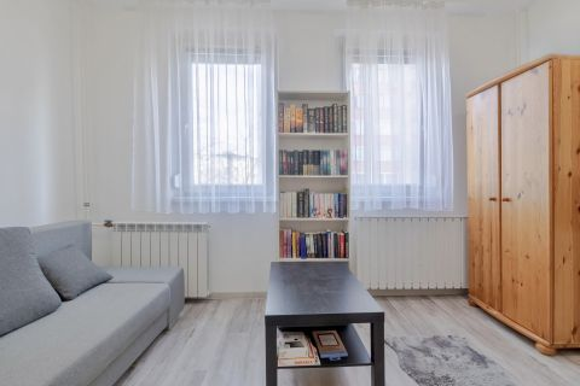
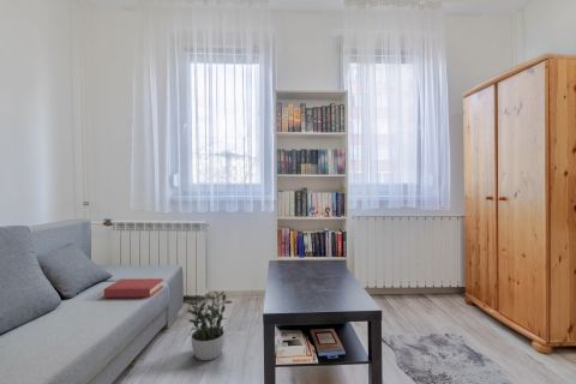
+ hardback book [103,277,164,299]
+ potted plant [182,290,234,361]
